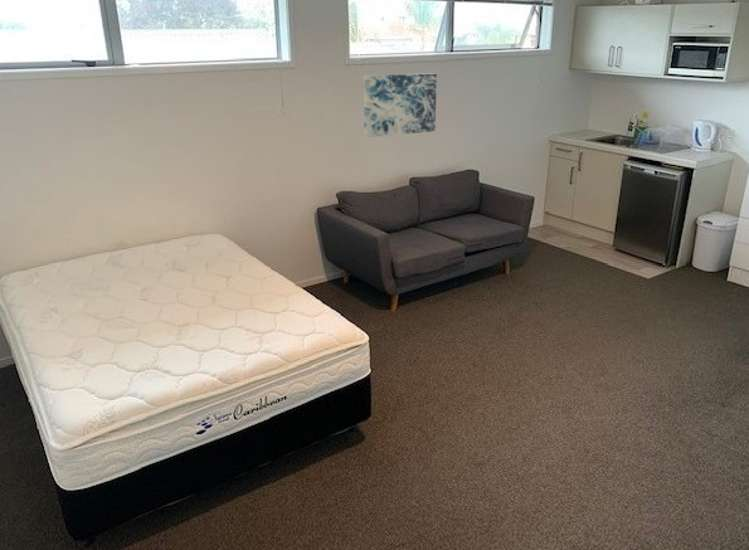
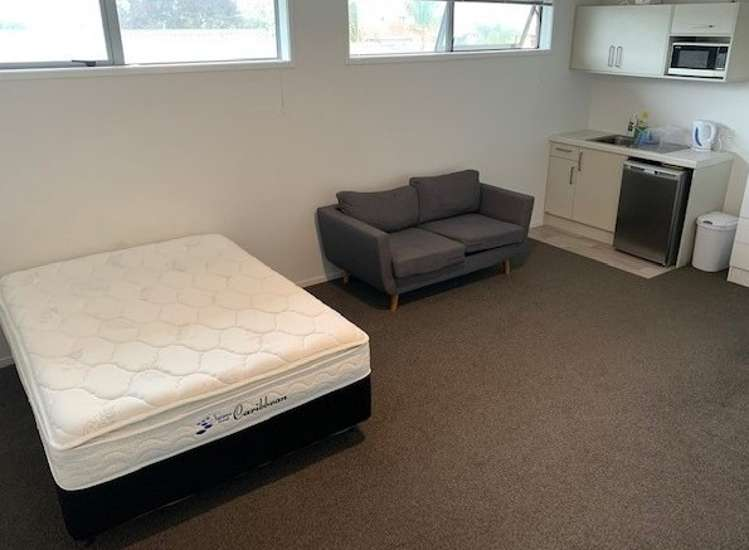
- wall art [363,73,438,138]
